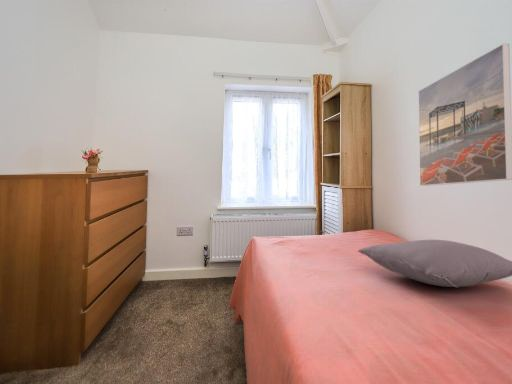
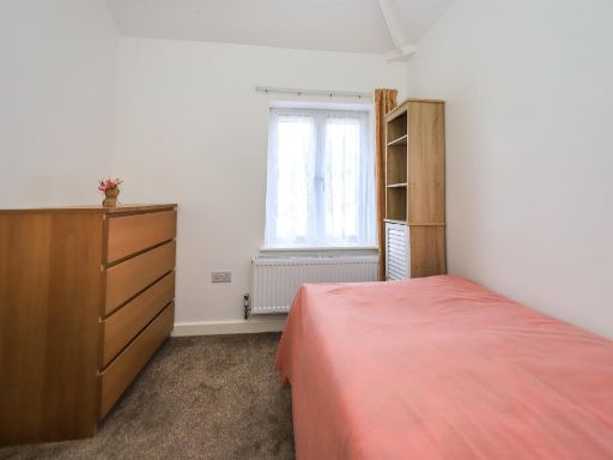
- pillow [357,239,512,288]
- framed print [417,42,512,187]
